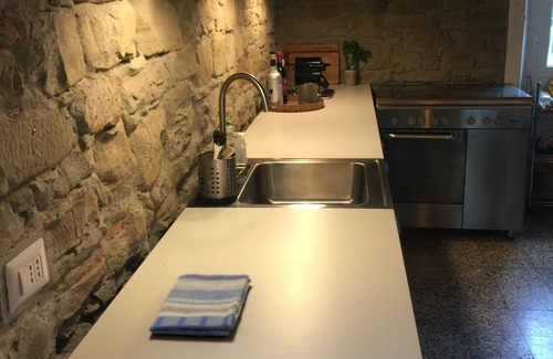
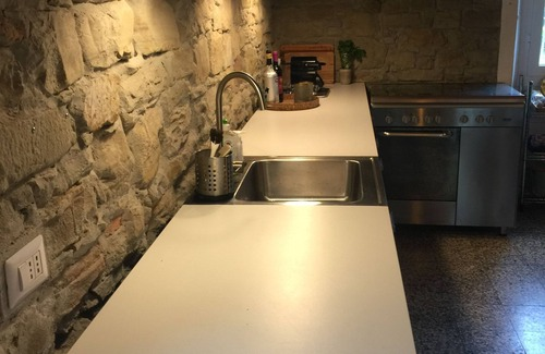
- dish towel [148,273,253,337]
